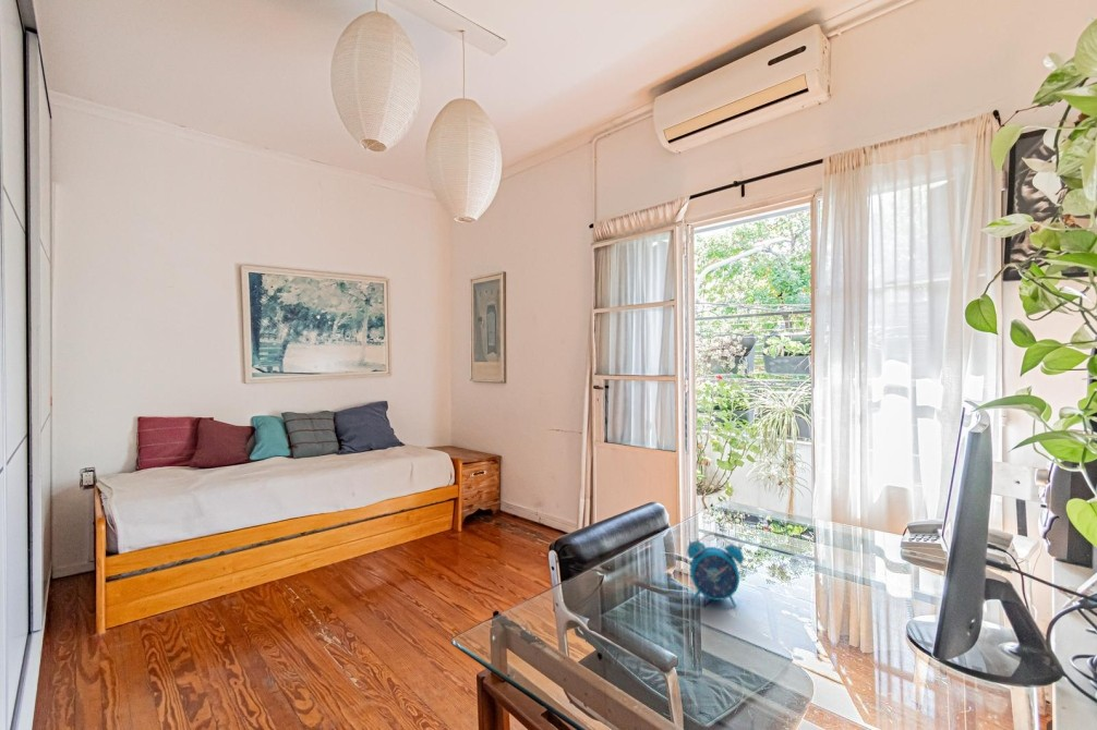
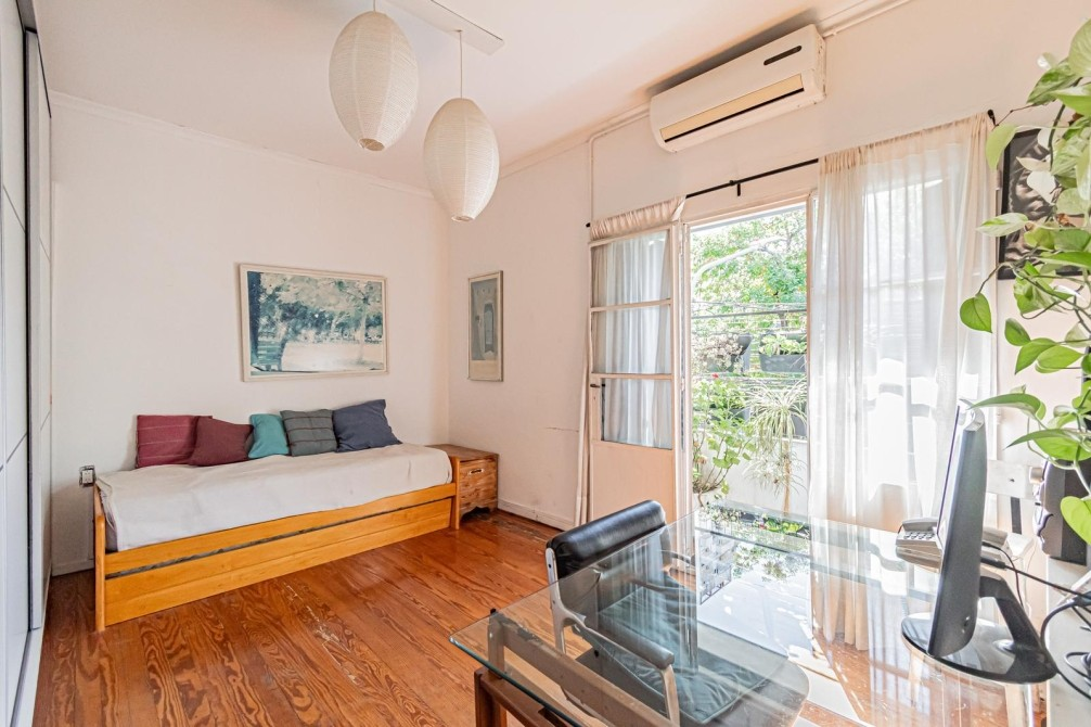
- alarm clock [686,533,745,608]
